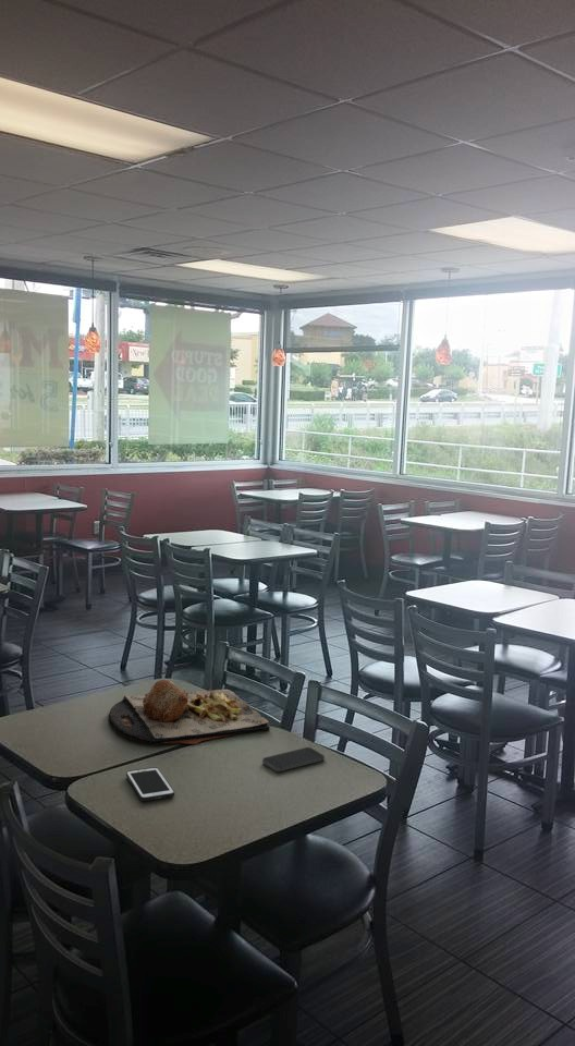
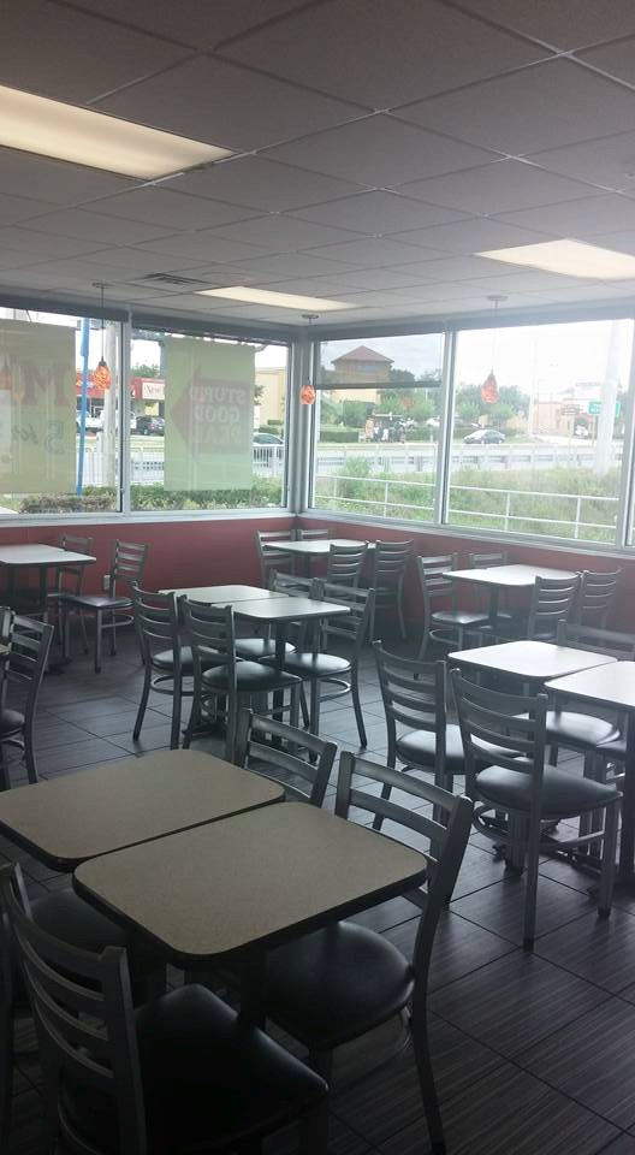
- cell phone [125,766,175,802]
- smartphone [261,746,326,773]
- food tray [107,679,271,745]
